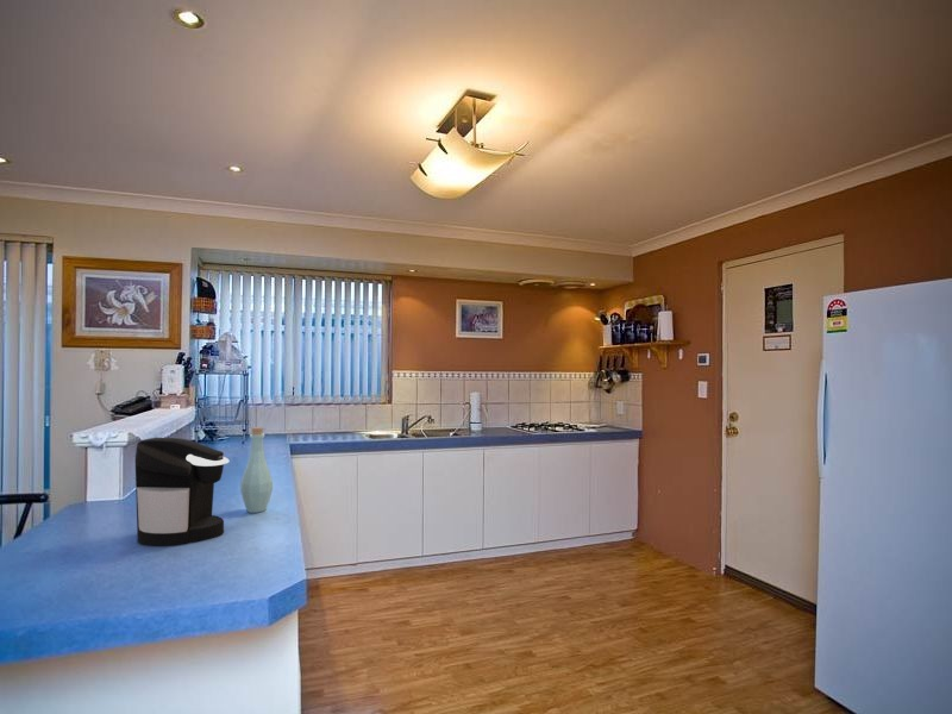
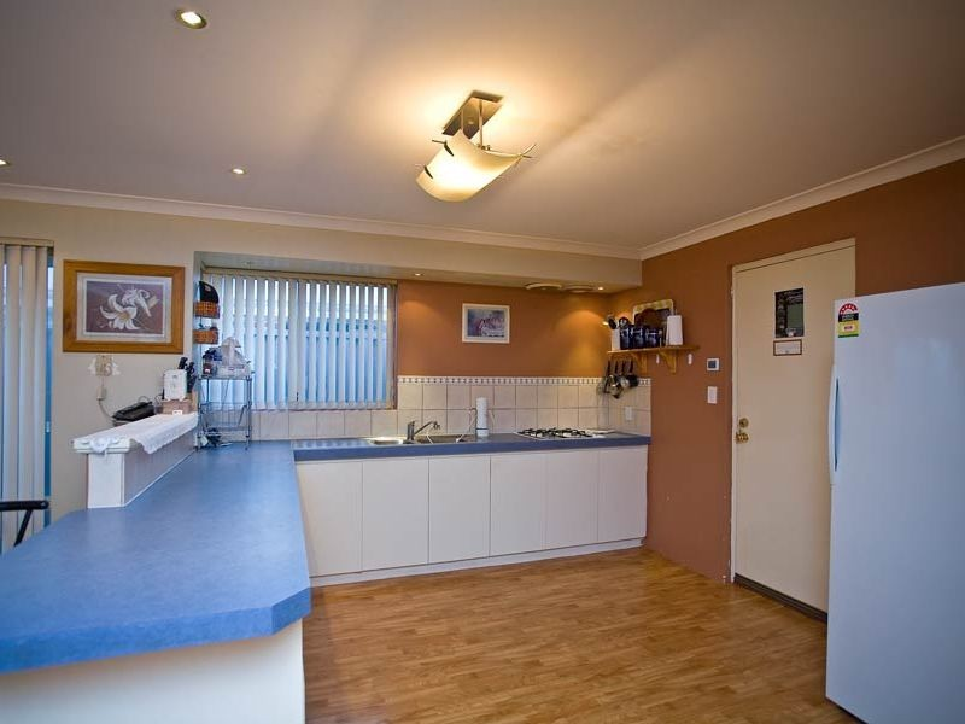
- coffee maker [134,437,230,547]
- bottle [239,426,274,514]
